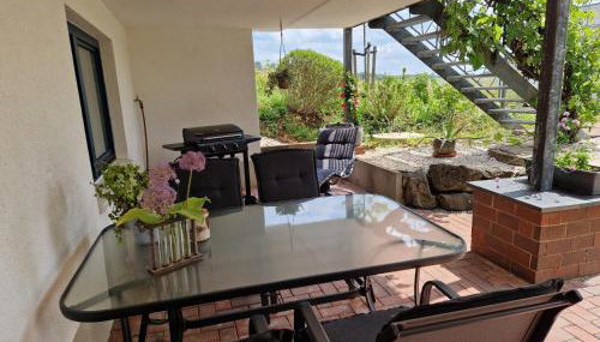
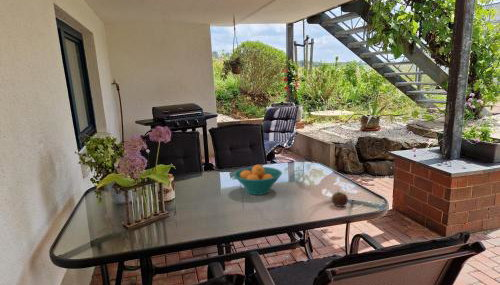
+ apple [330,190,349,208]
+ fruit bowl [233,164,283,196]
